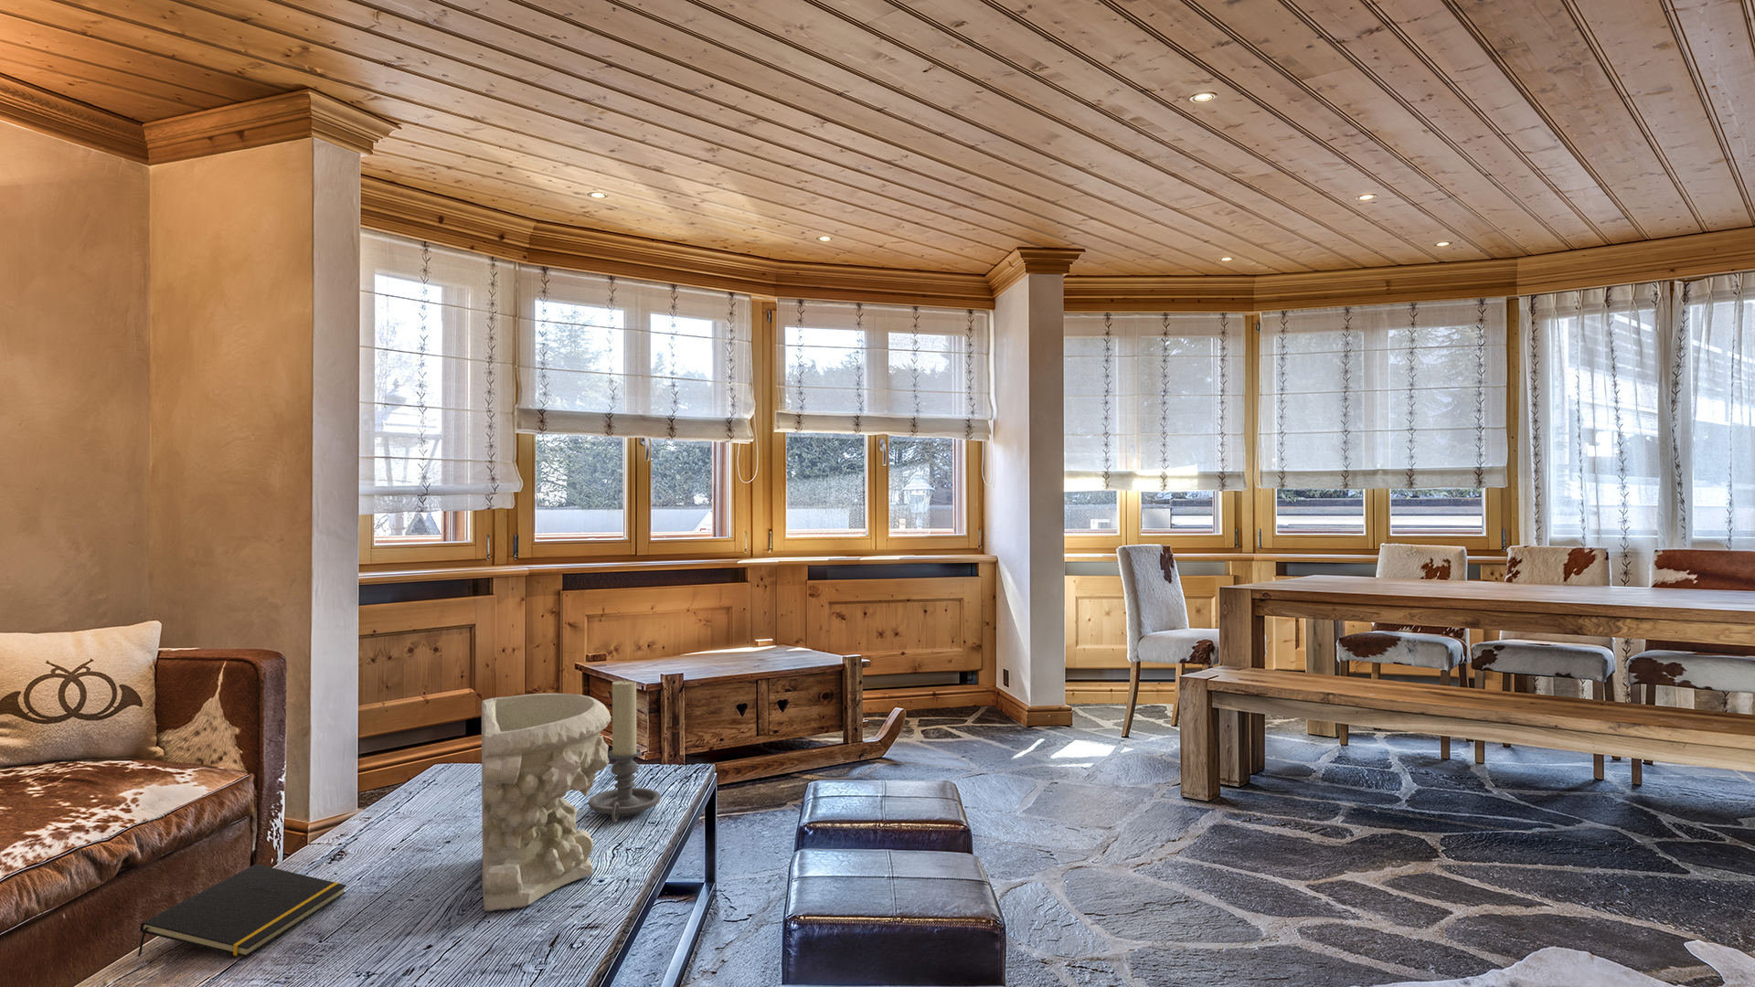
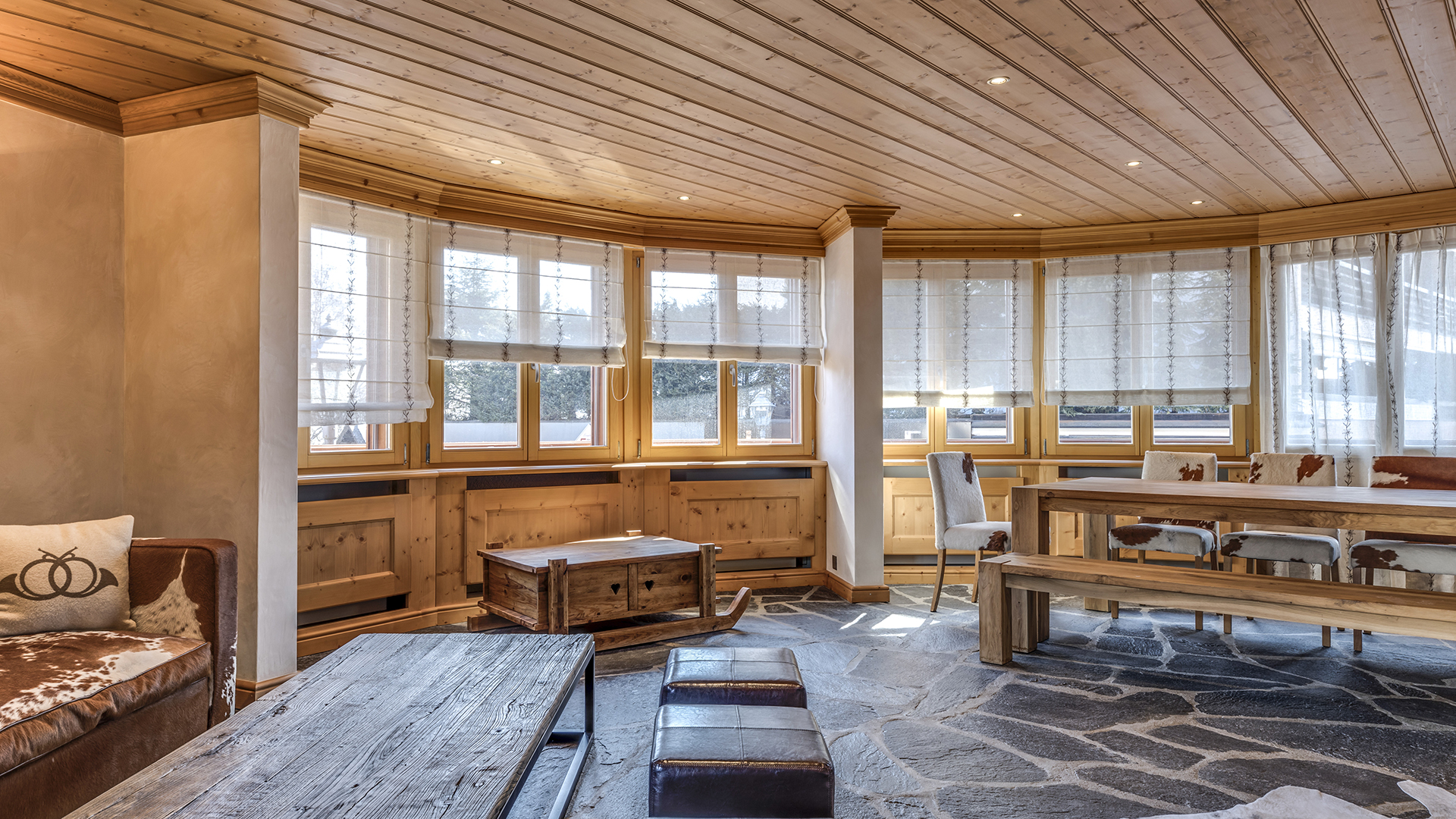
- notepad [137,863,347,958]
- decorative bowl [481,693,611,912]
- candle holder [588,678,662,823]
